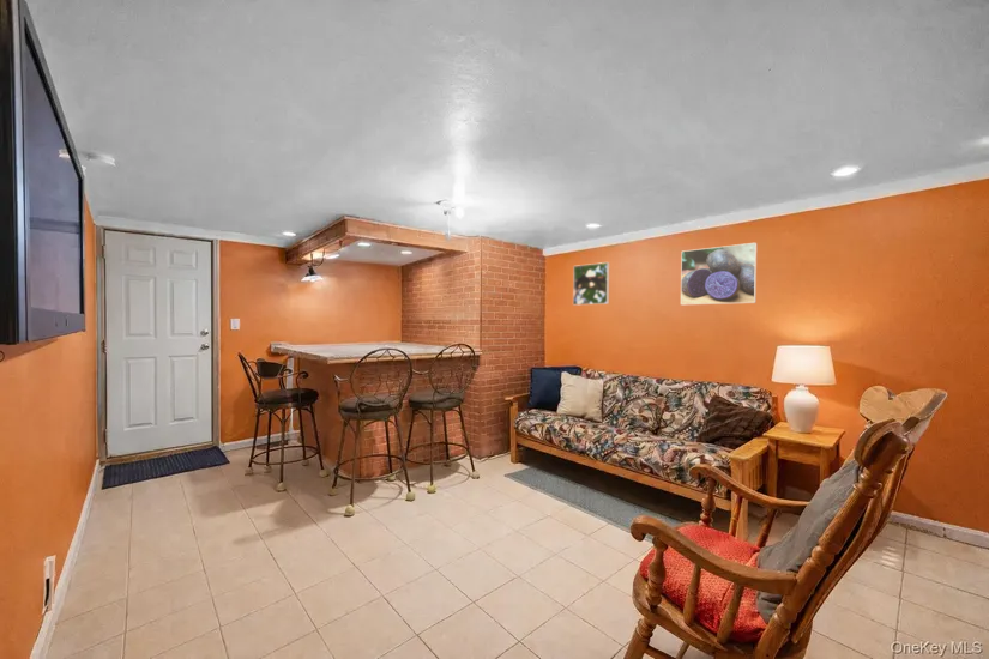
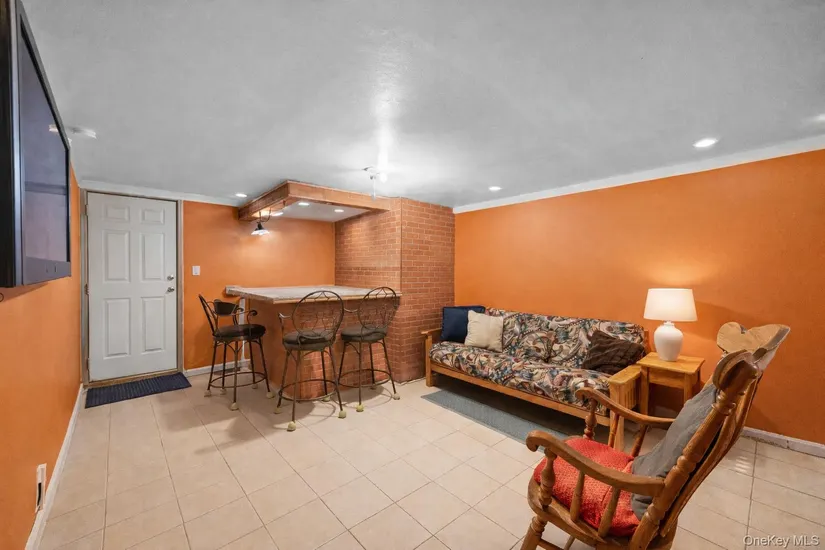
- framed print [680,242,758,306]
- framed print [572,261,610,306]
